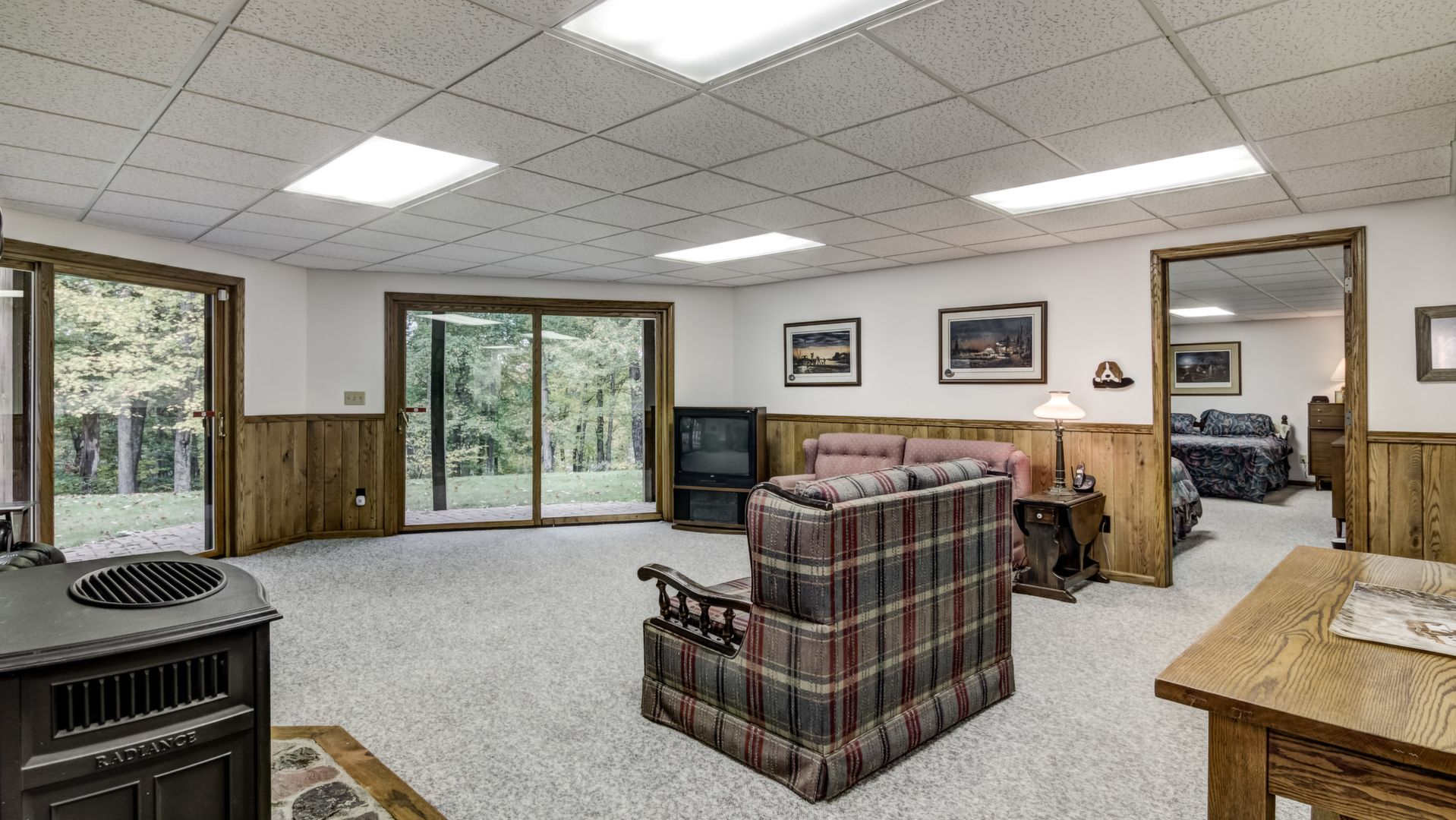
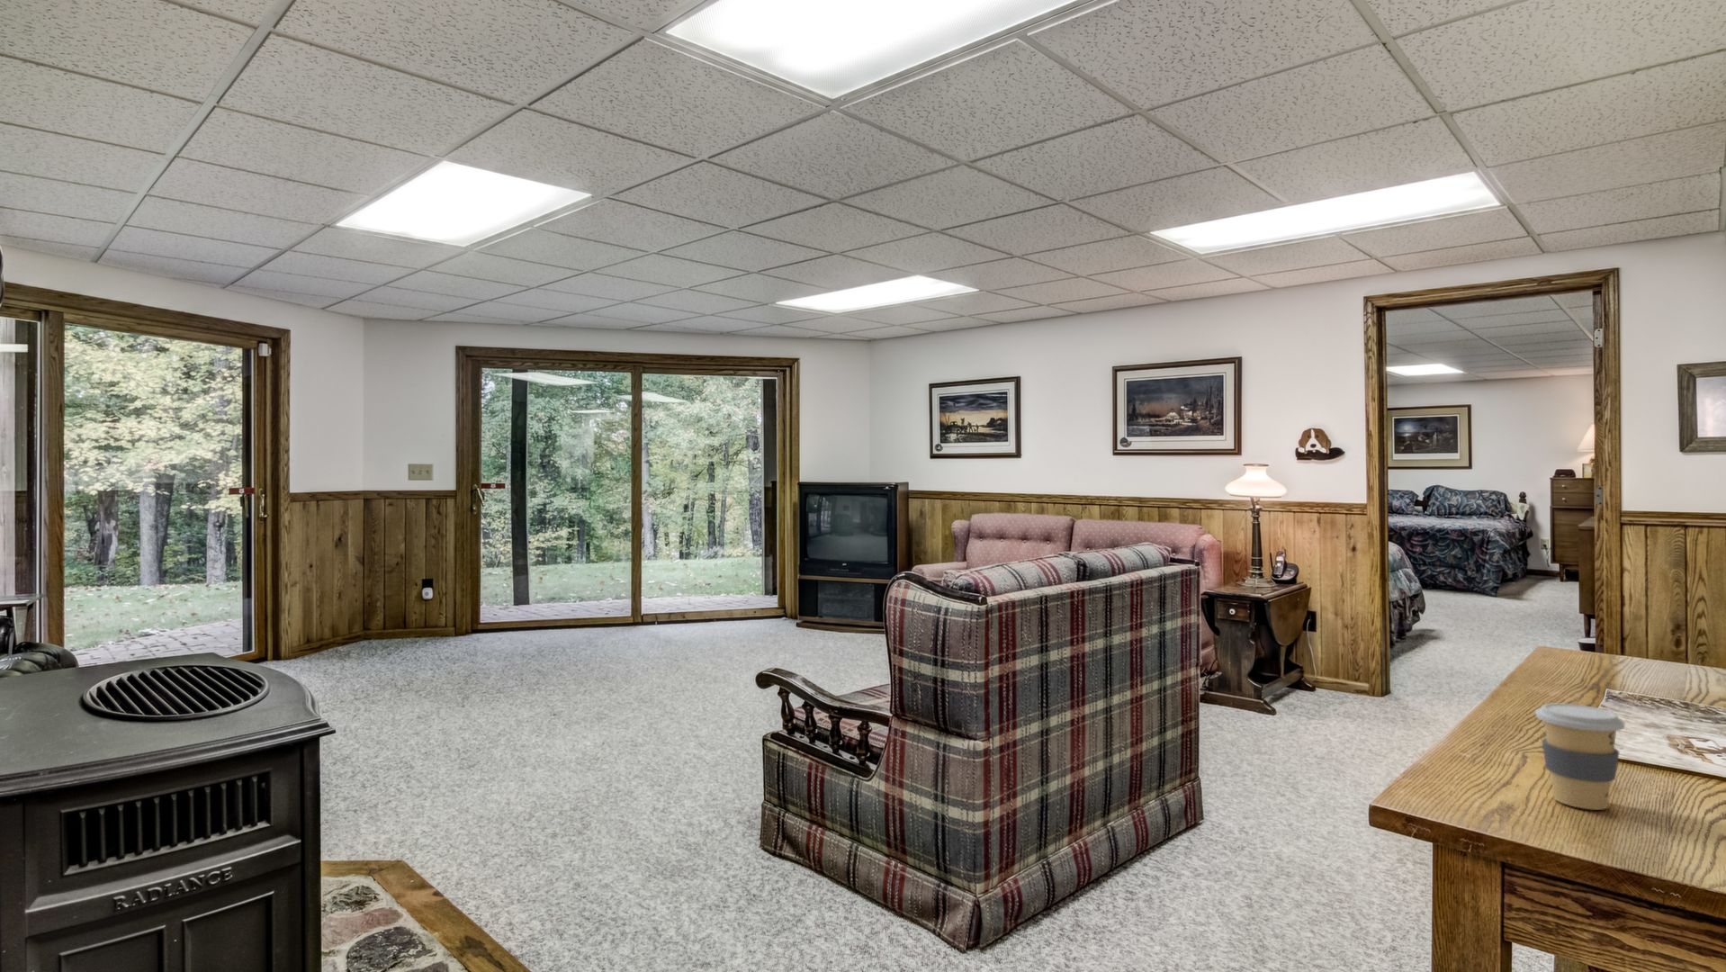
+ coffee cup [1534,702,1625,811]
